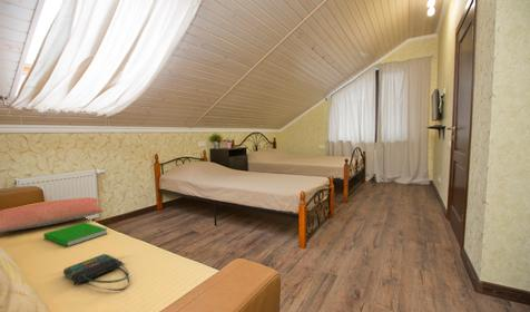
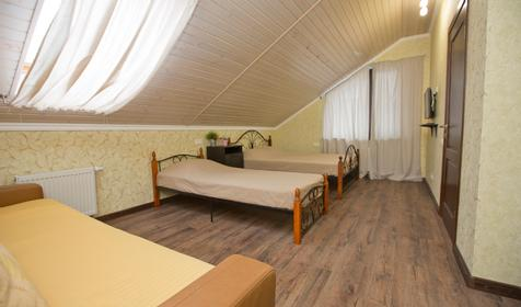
- pillow [0,196,105,233]
- book [42,222,109,247]
- tote bag [62,253,130,292]
